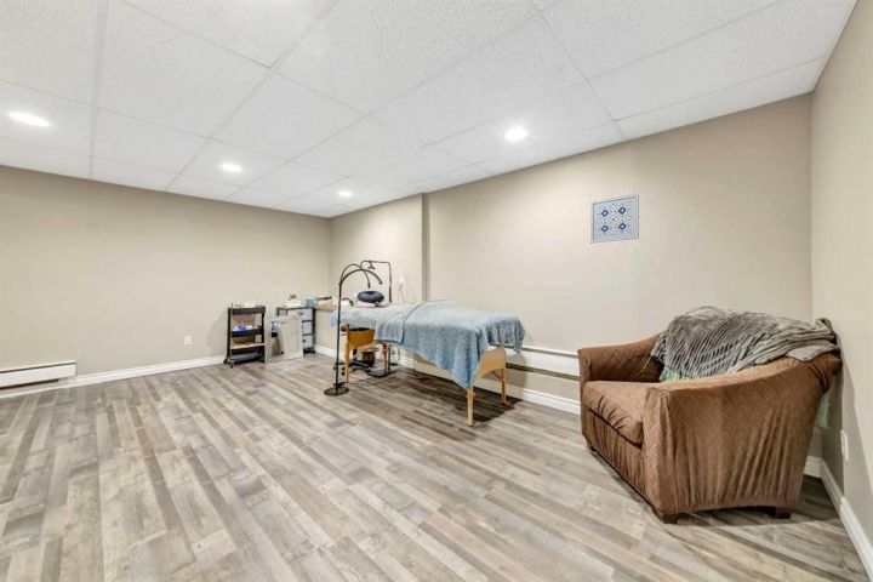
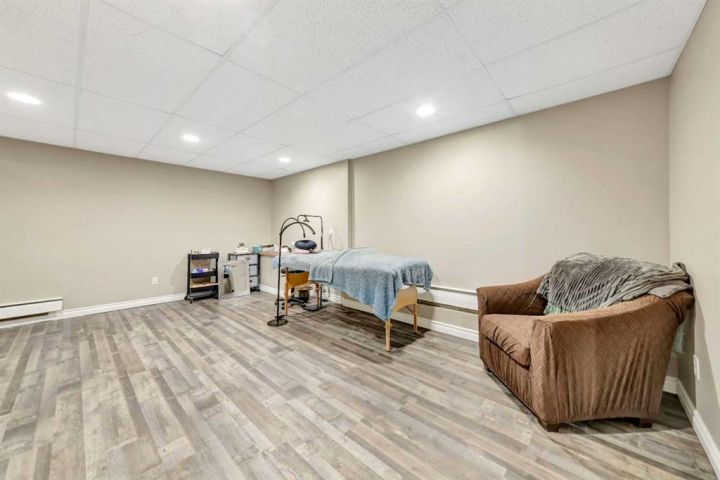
- wall art [589,193,640,245]
